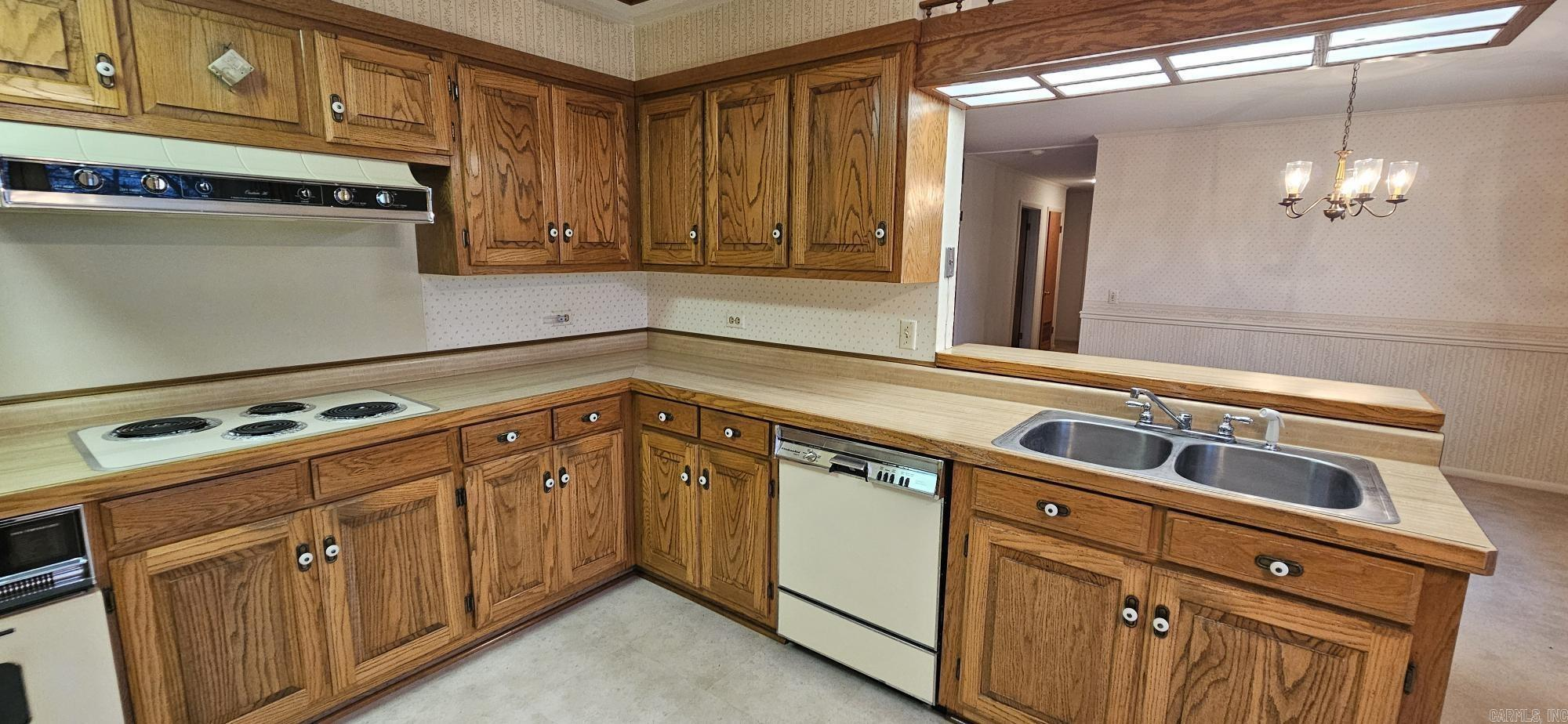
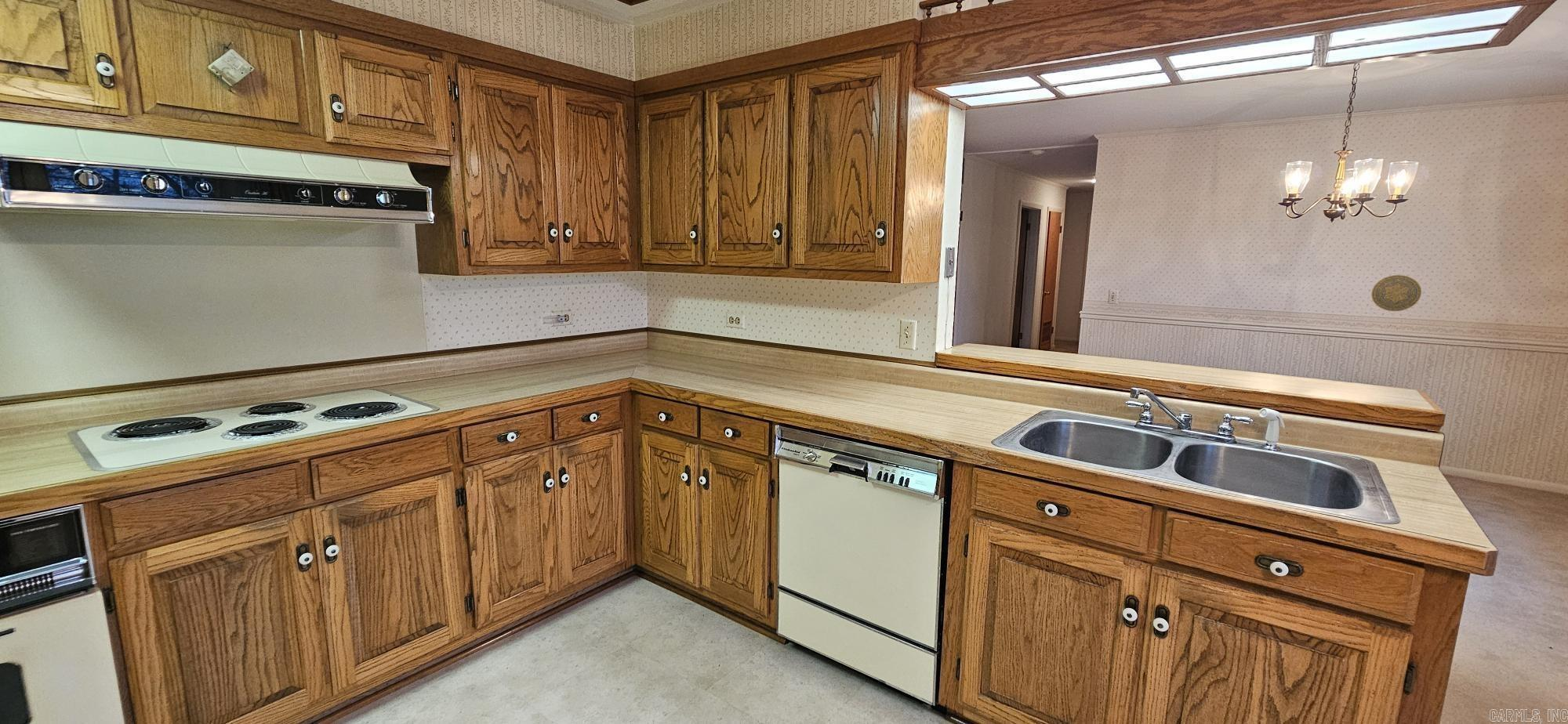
+ decorative plate [1371,274,1422,312]
